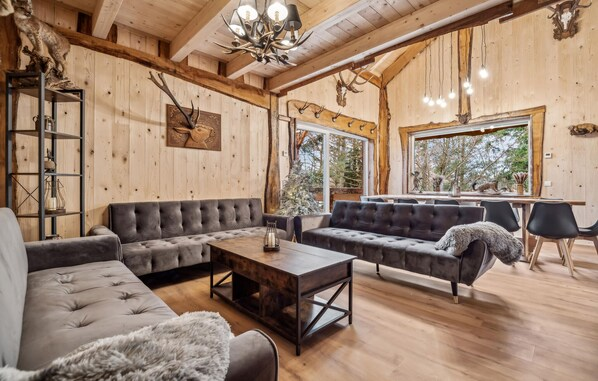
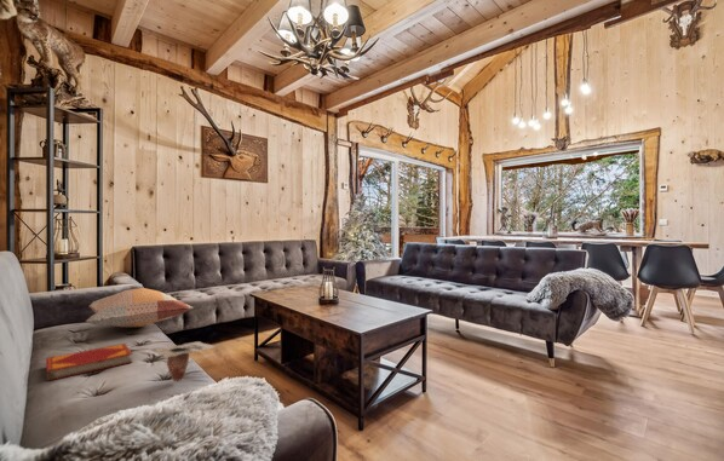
+ hardback book [45,342,133,382]
+ decorative pillow [84,287,195,328]
+ magazine [150,340,219,382]
